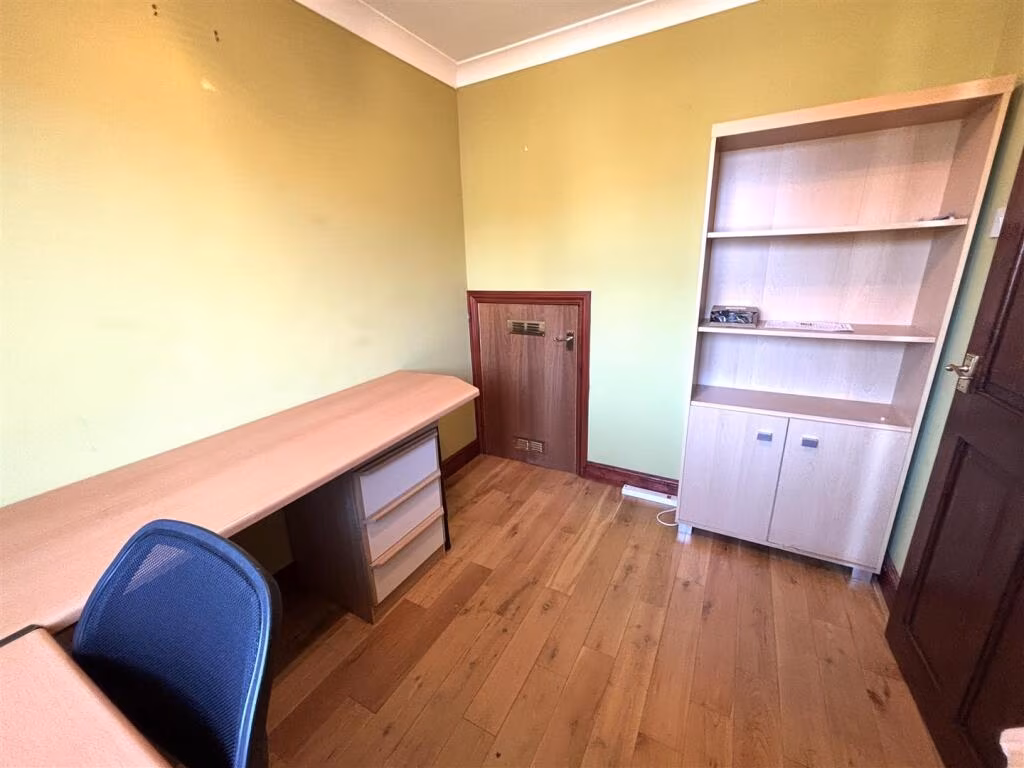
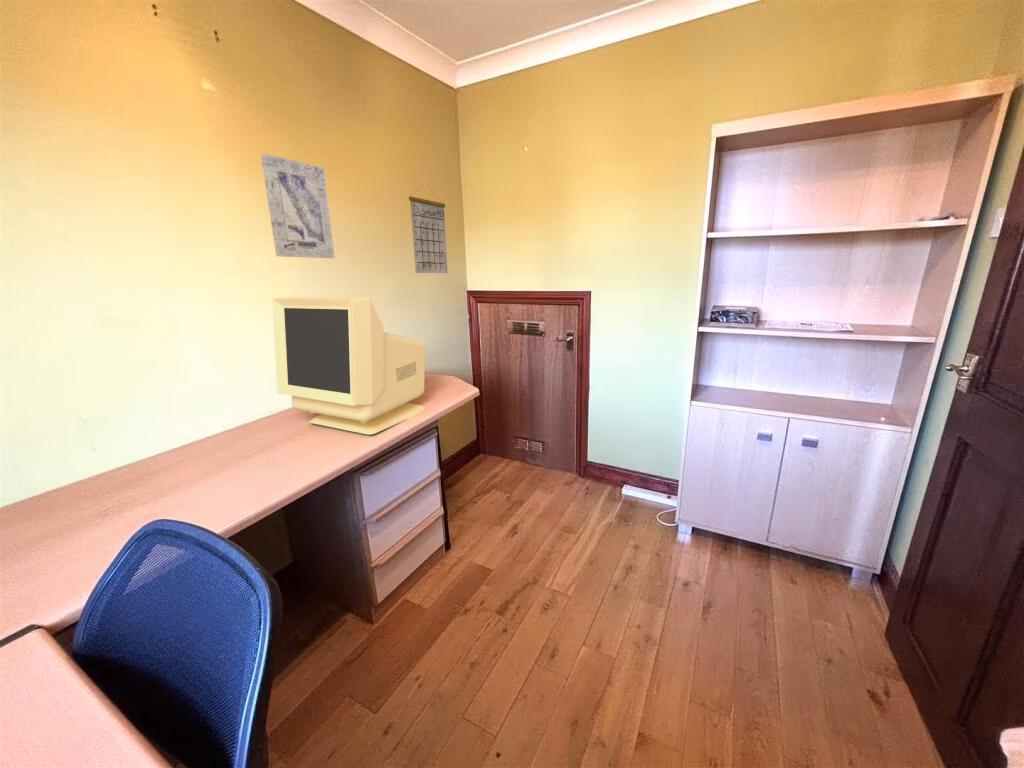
+ wall art [260,152,336,259]
+ monitor [271,296,426,435]
+ calendar [408,183,449,274]
